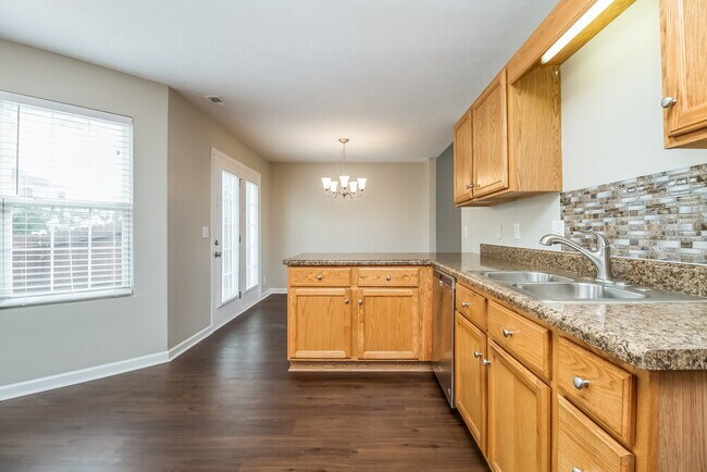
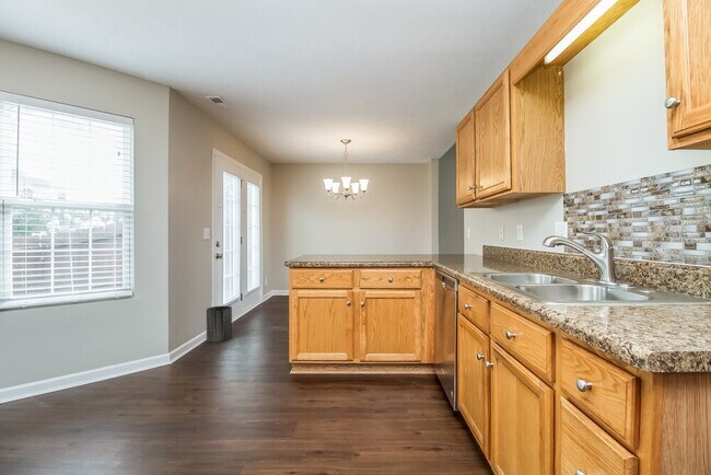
+ trash can [206,305,233,344]
